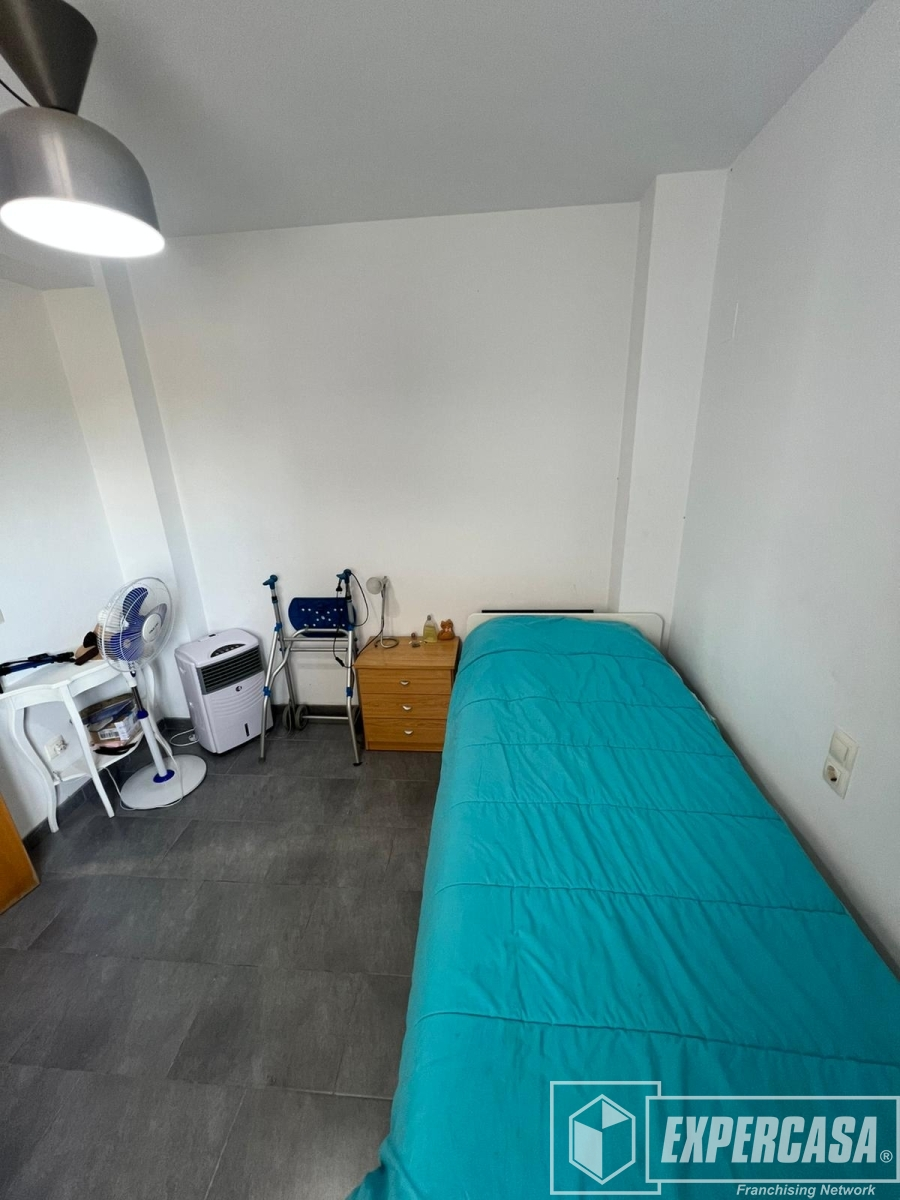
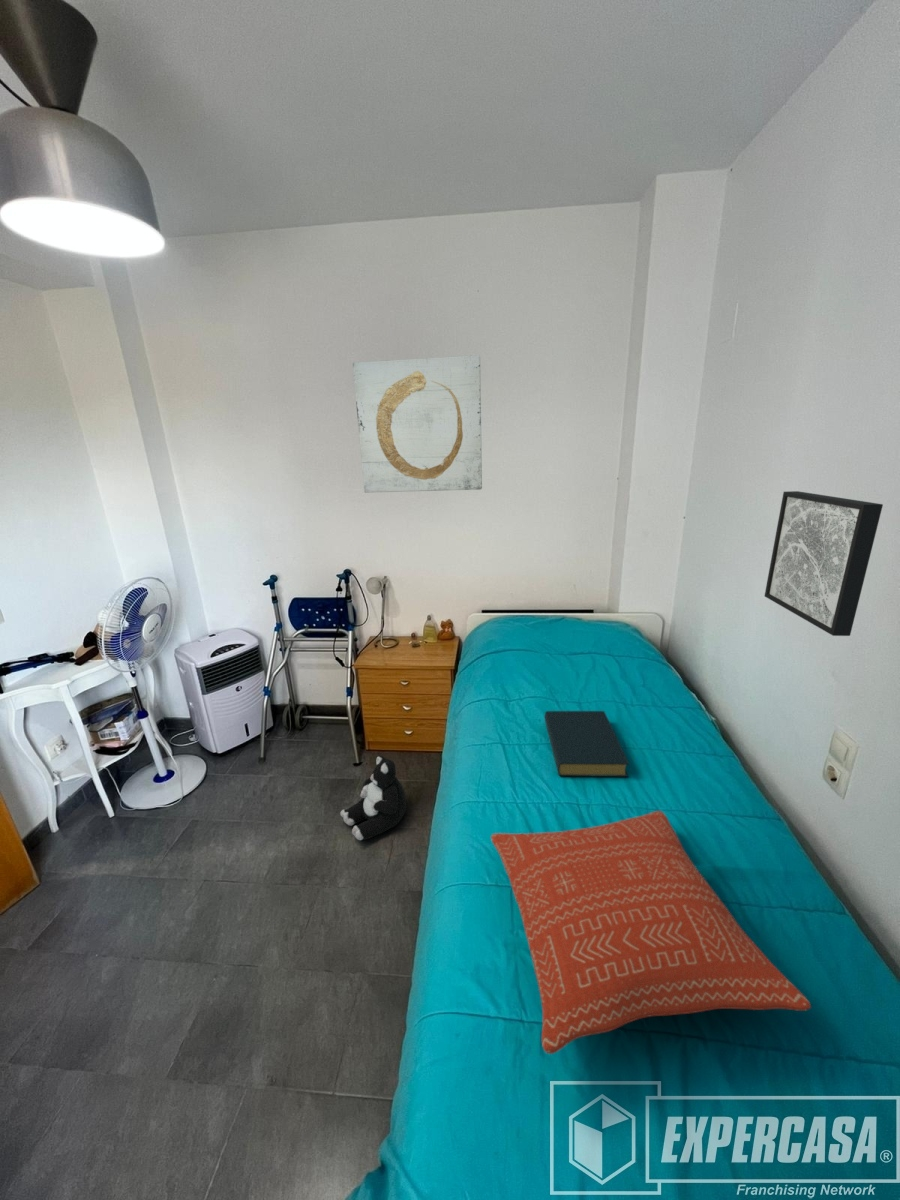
+ wall art [352,354,483,494]
+ wall art [764,490,884,637]
+ pillow [490,810,812,1055]
+ plush toy [339,755,407,841]
+ hardback book [544,710,630,778]
